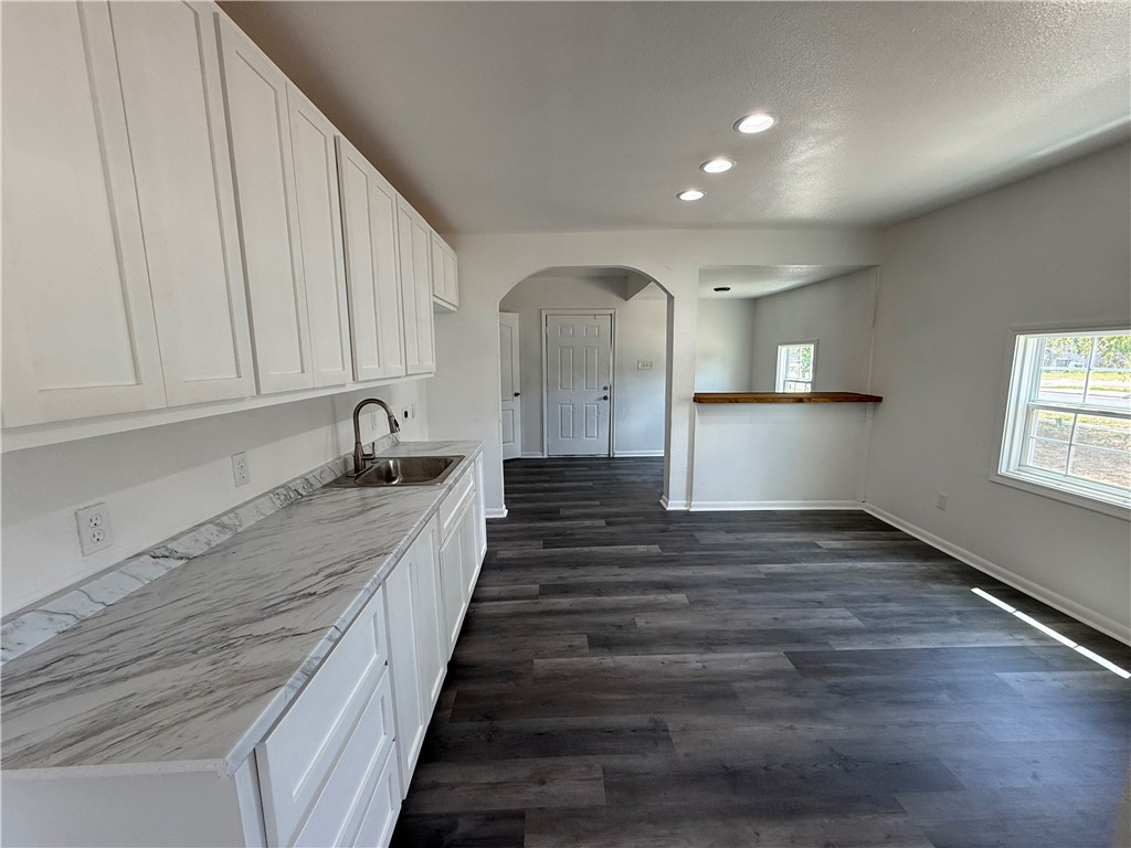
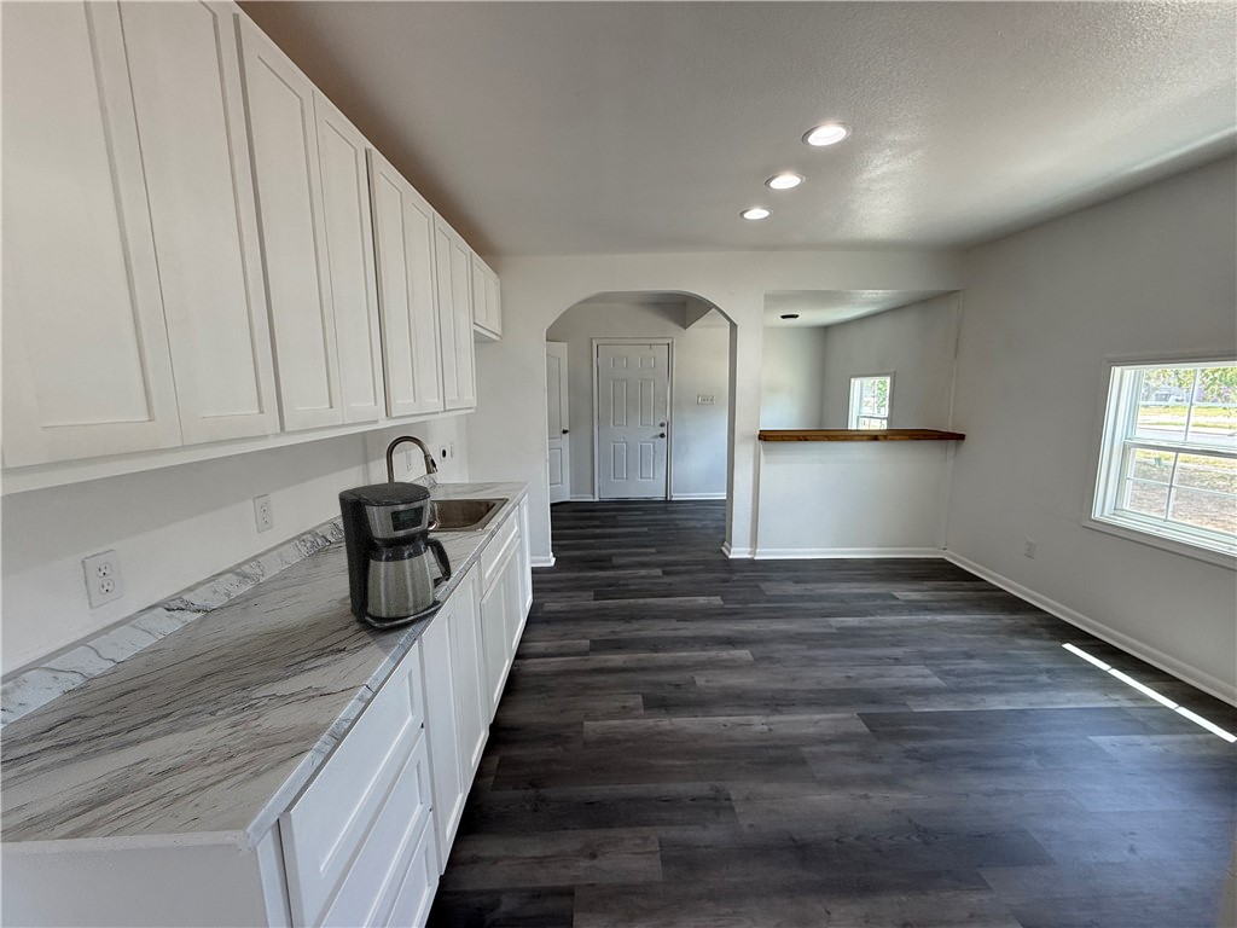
+ coffee maker [337,481,453,630]
